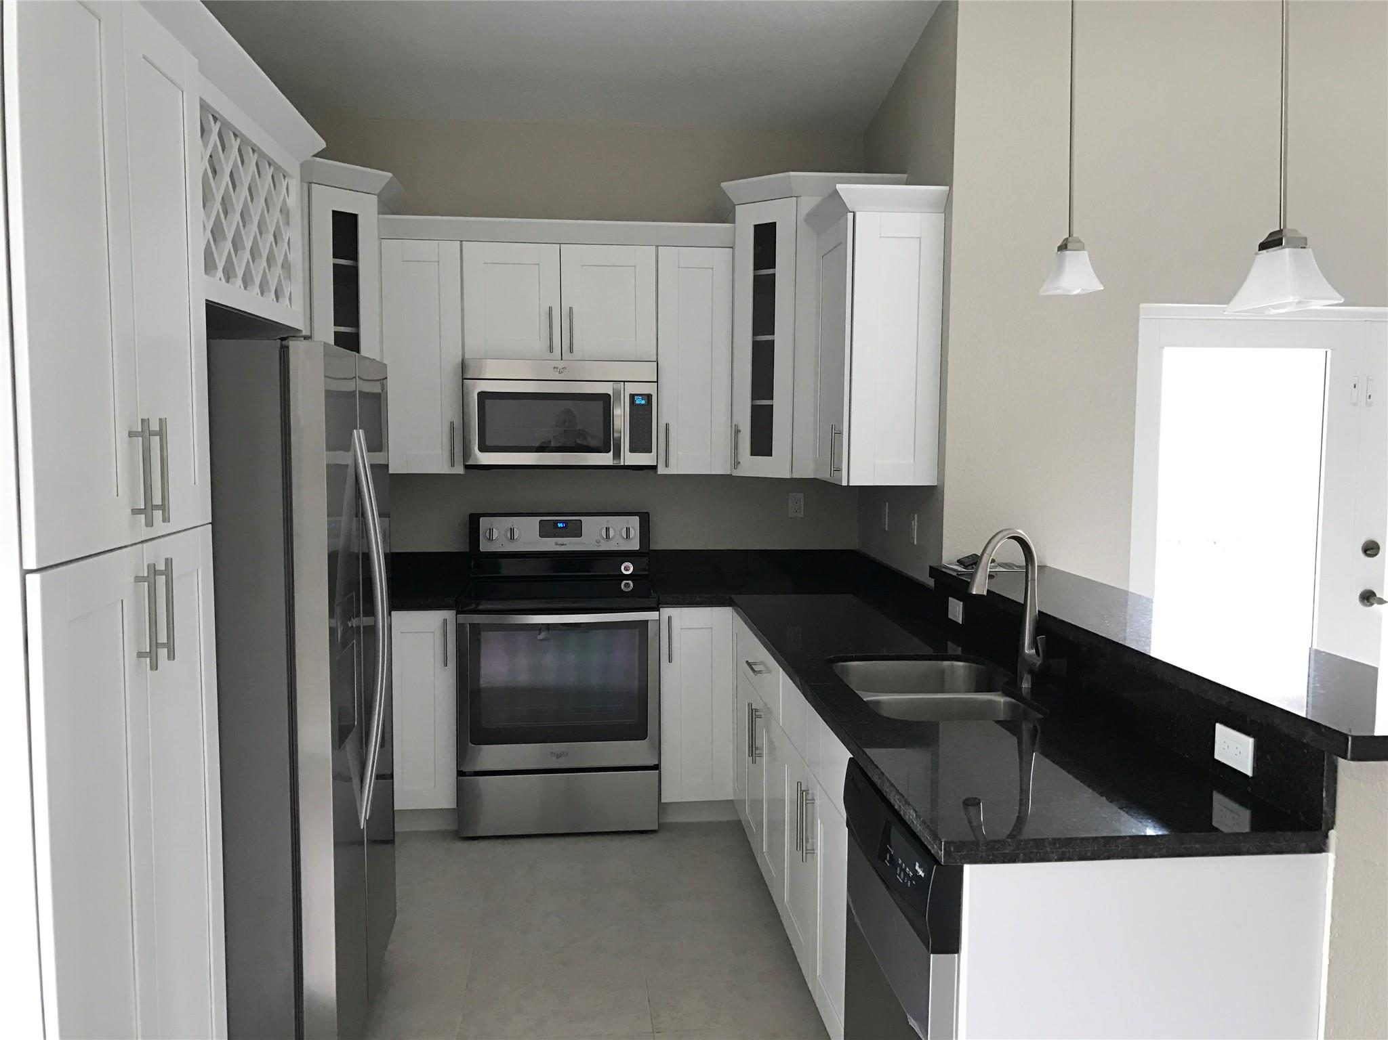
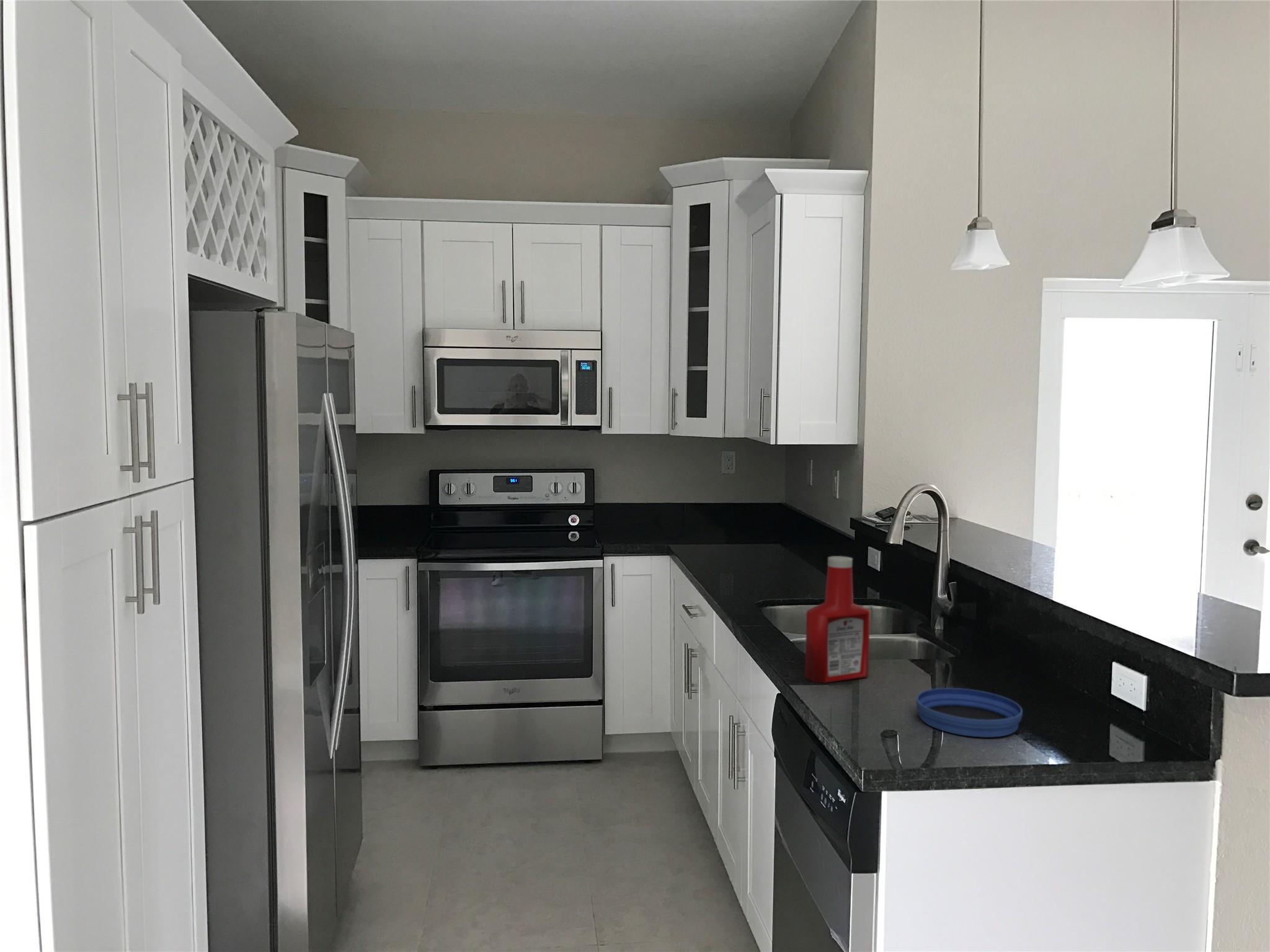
+ soap bottle [804,555,871,684]
+ bowl [915,687,1023,738]
